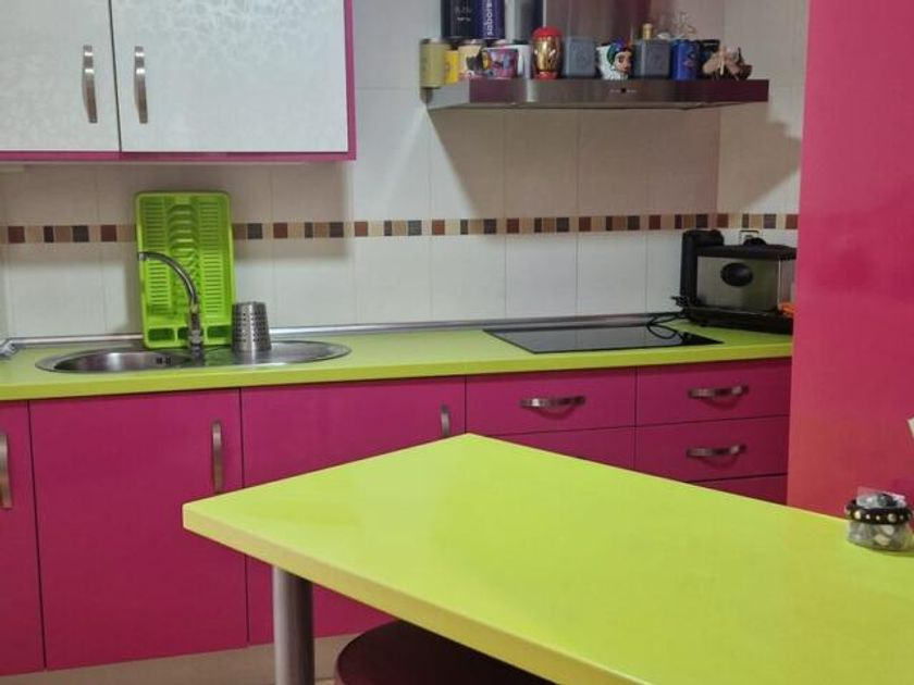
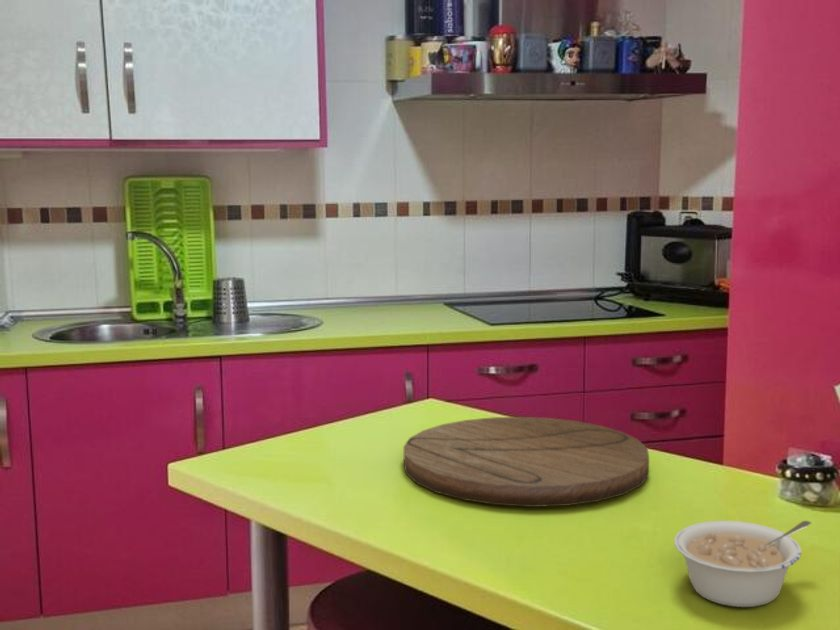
+ cutting board [403,416,650,508]
+ legume [673,520,812,608]
